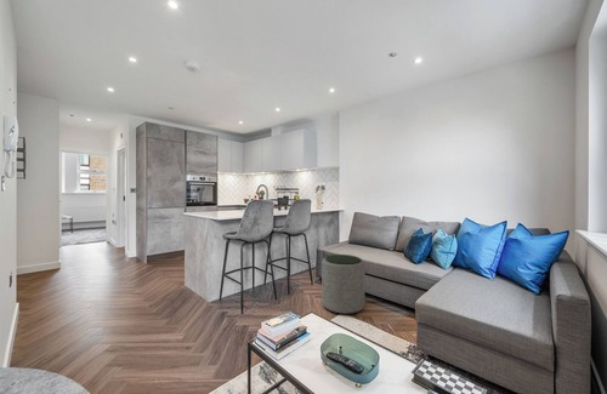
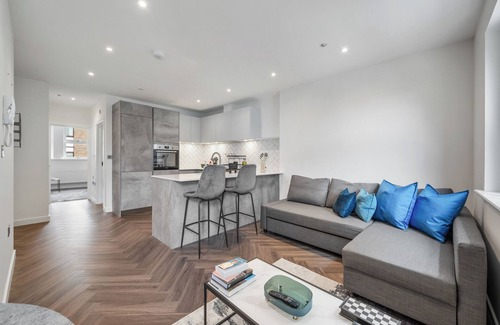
- ottoman [320,253,365,315]
